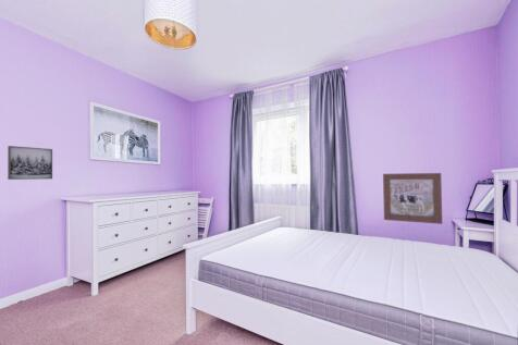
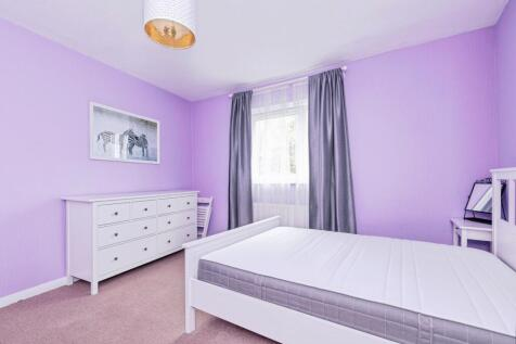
- wall art [382,172,443,225]
- wall art [7,145,53,181]
